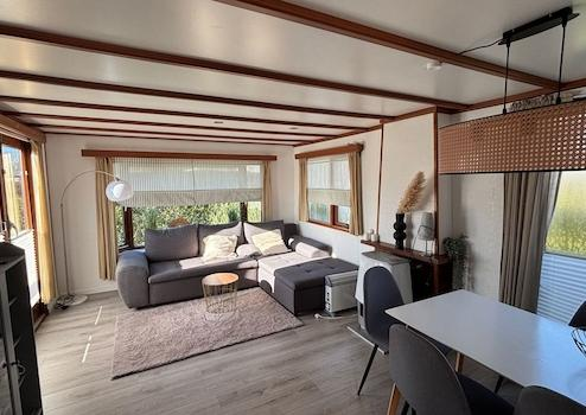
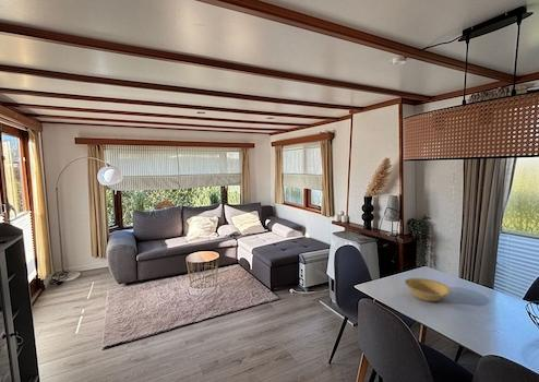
+ bowl [404,277,452,302]
